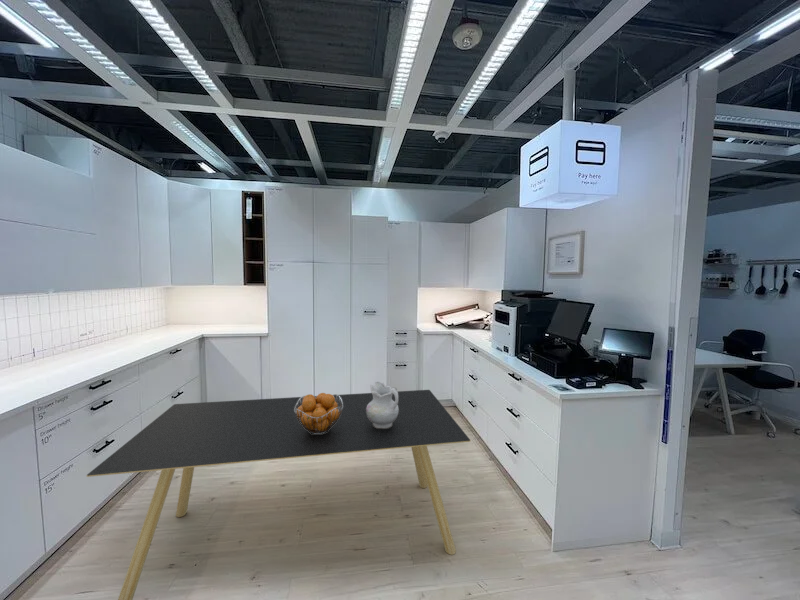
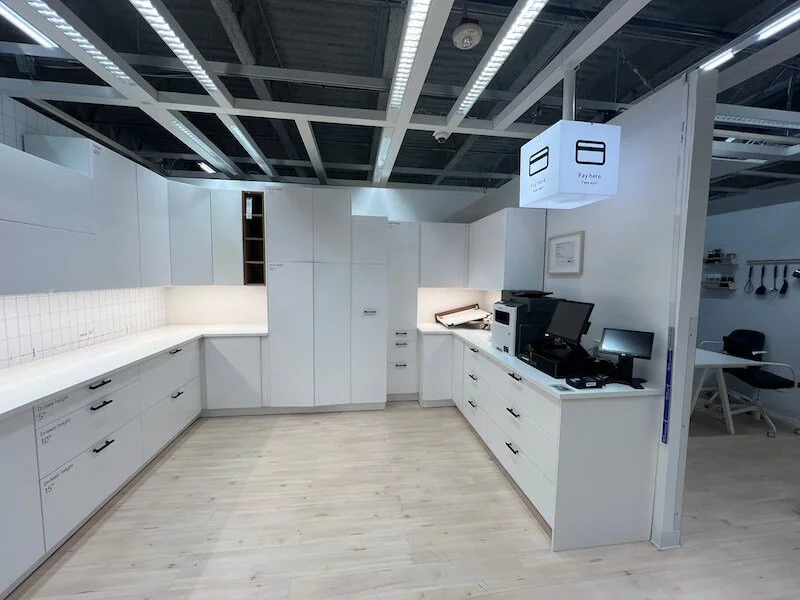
- ceramic pitcher [366,381,399,428]
- fruit basket [294,392,343,434]
- dining table [86,389,472,600]
